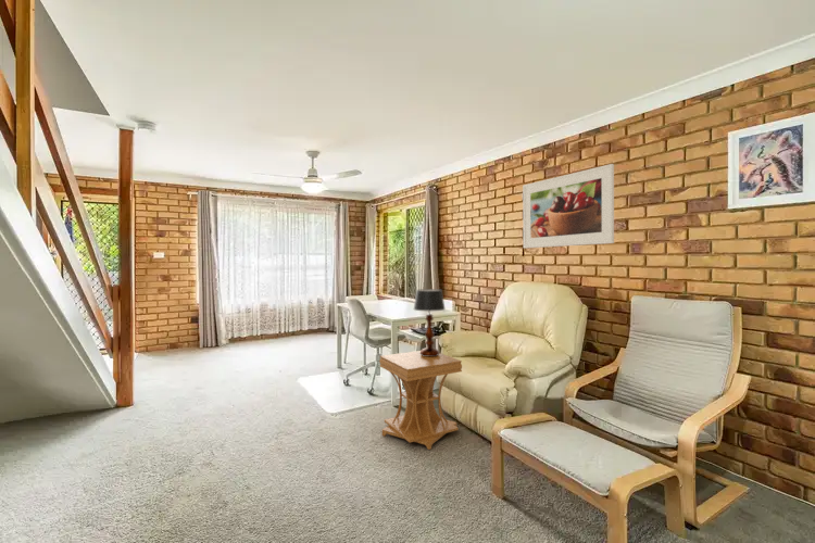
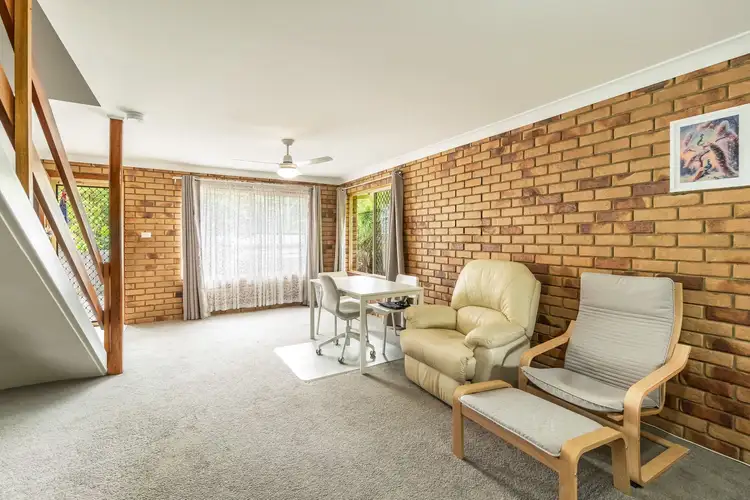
- side table [378,350,463,451]
- table lamp [413,288,447,356]
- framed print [522,163,615,249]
